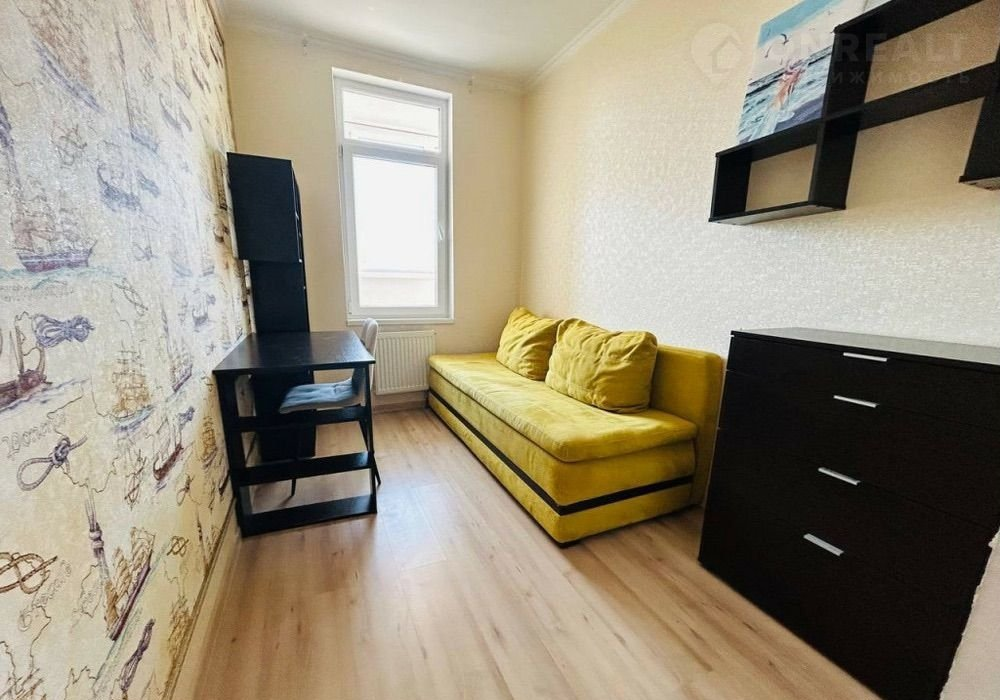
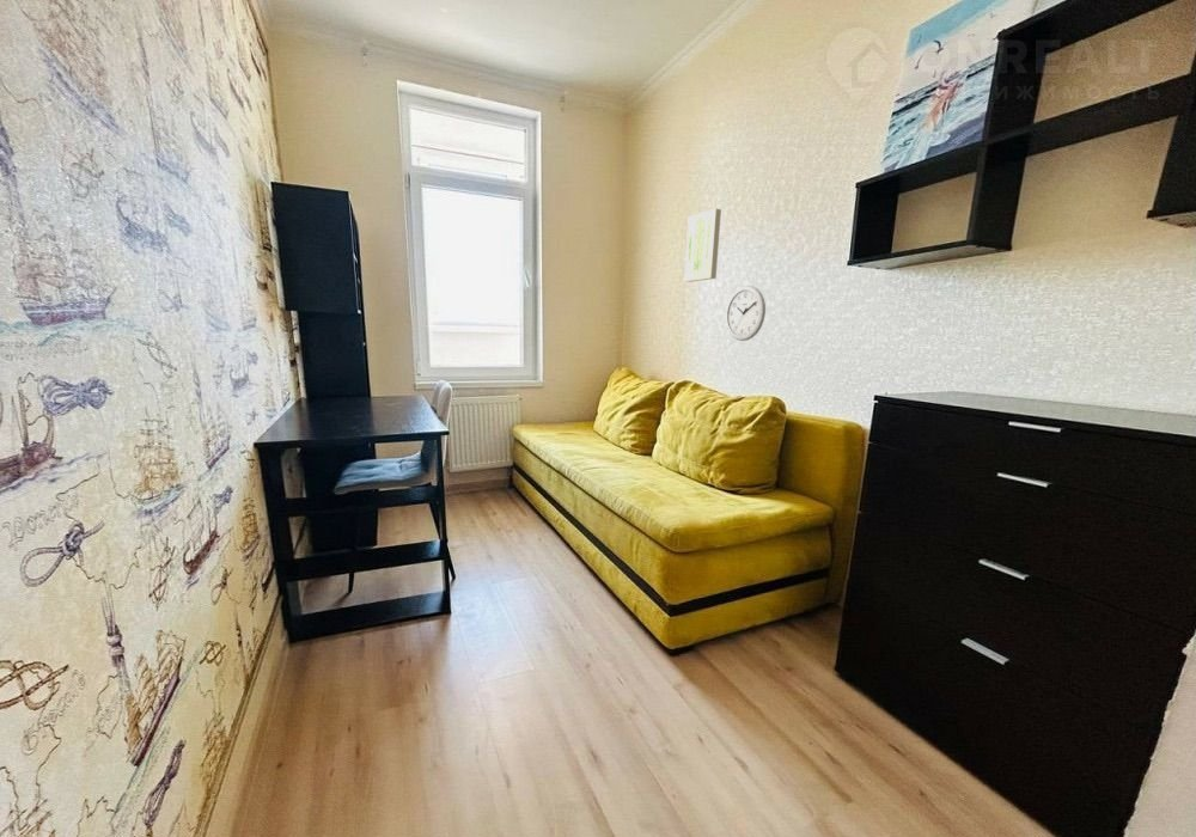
+ wall clock [725,285,767,342]
+ wall art [683,207,722,283]
